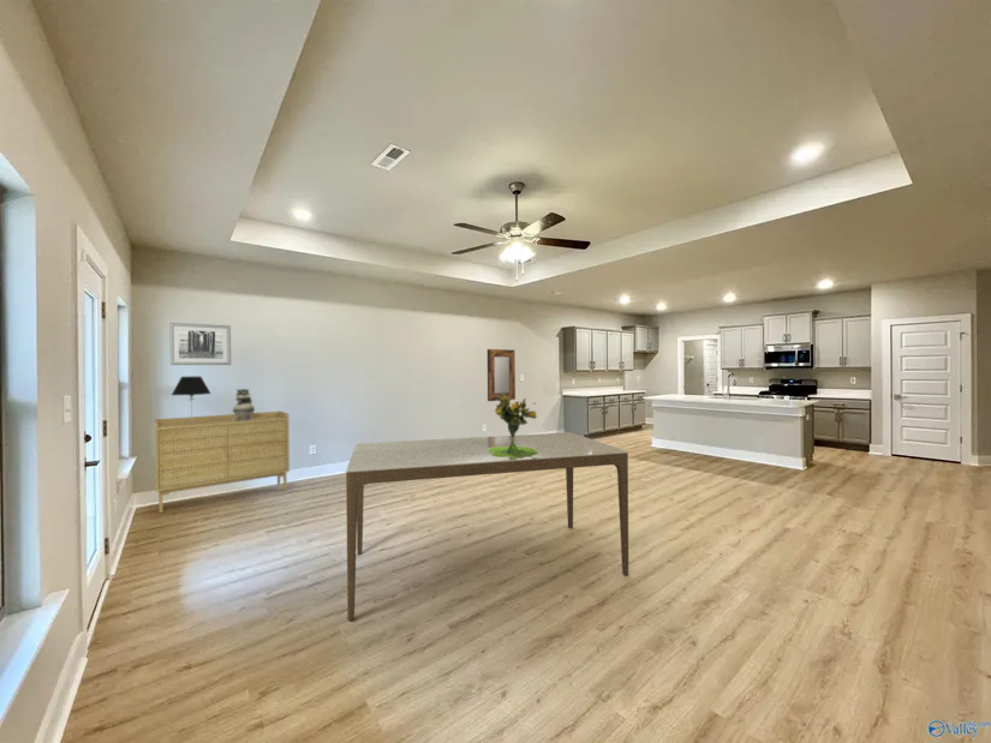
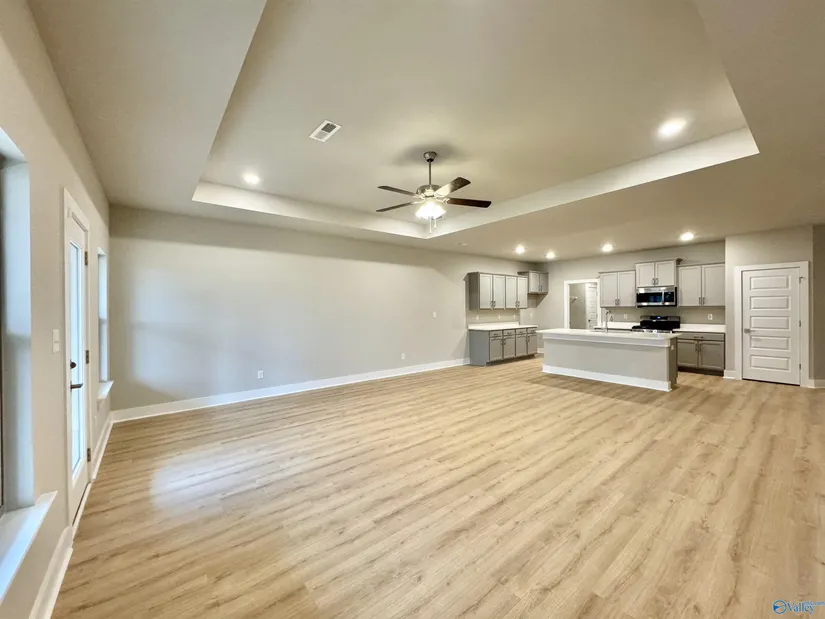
- sideboard [154,409,291,514]
- decorative urn [232,388,256,420]
- dining table [345,431,629,622]
- table lamp [171,376,211,417]
- bouquet [488,391,538,460]
- wall art [168,322,232,366]
- home mirror [486,348,517,402]
